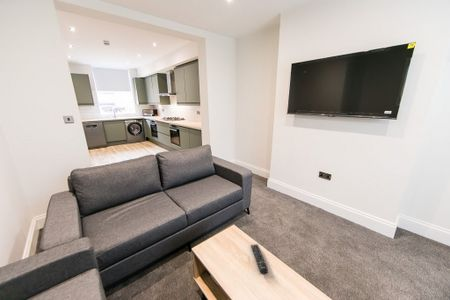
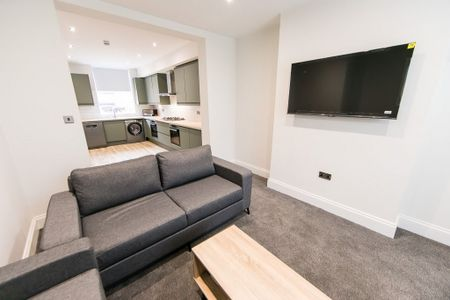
- remote control [250,243,269,275]
